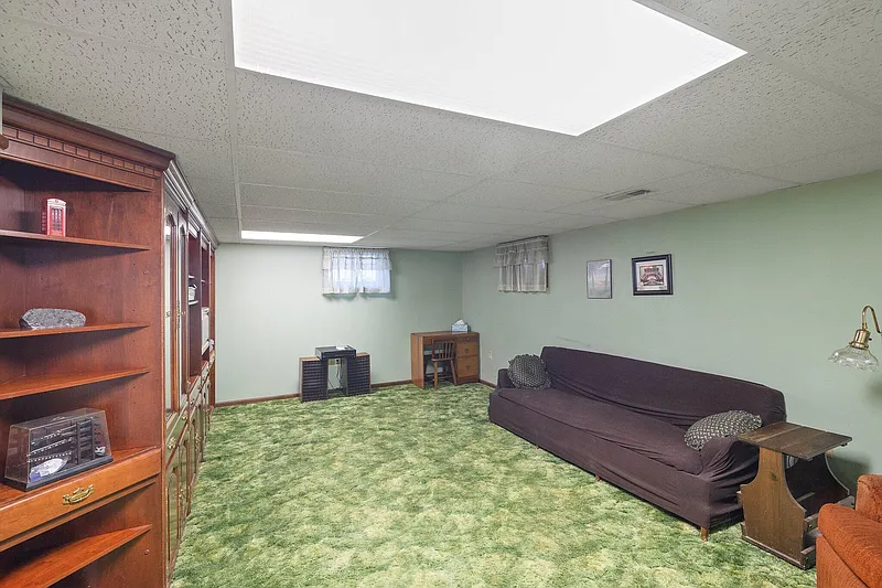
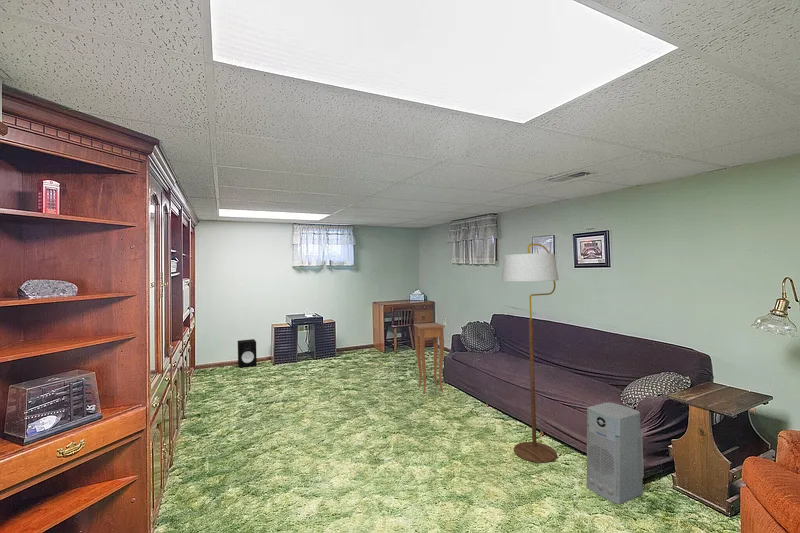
+ speaker [237,338,258,369]
+ air purifier [585,401,645,505]
+ floor lamp [501,243,560,463]
+ side table [413,322,445,395]
